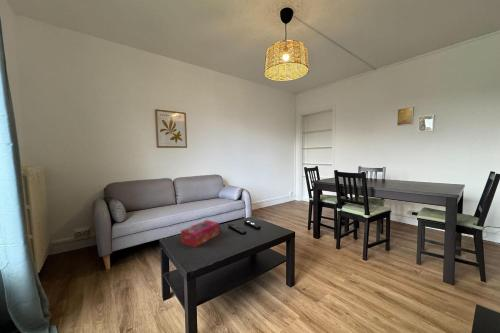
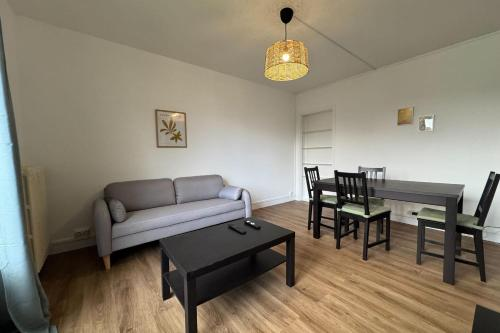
- tissue box [180,219,221,248]
